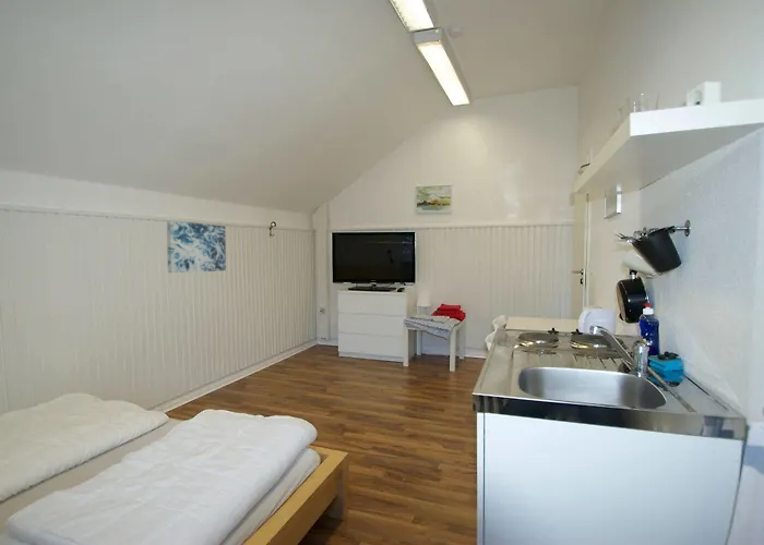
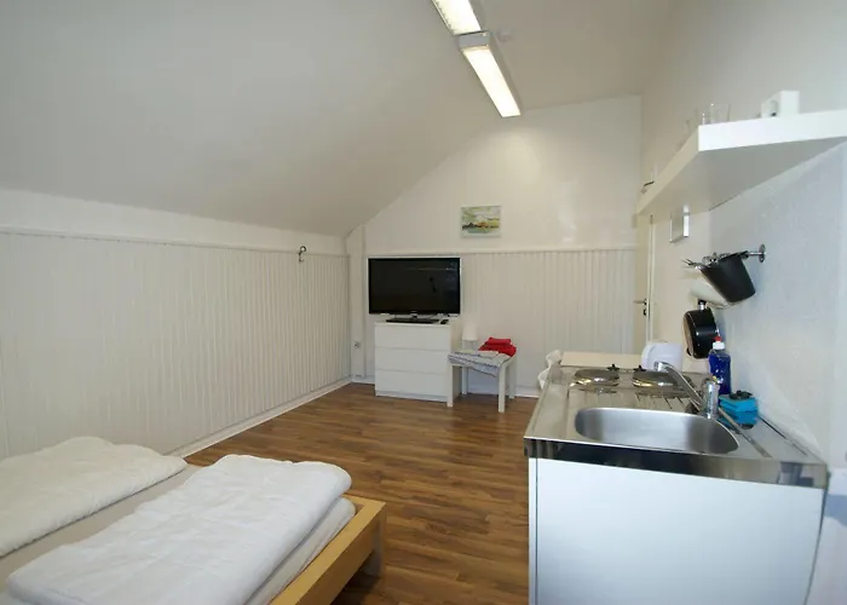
- wall art [166,219,227,274]
